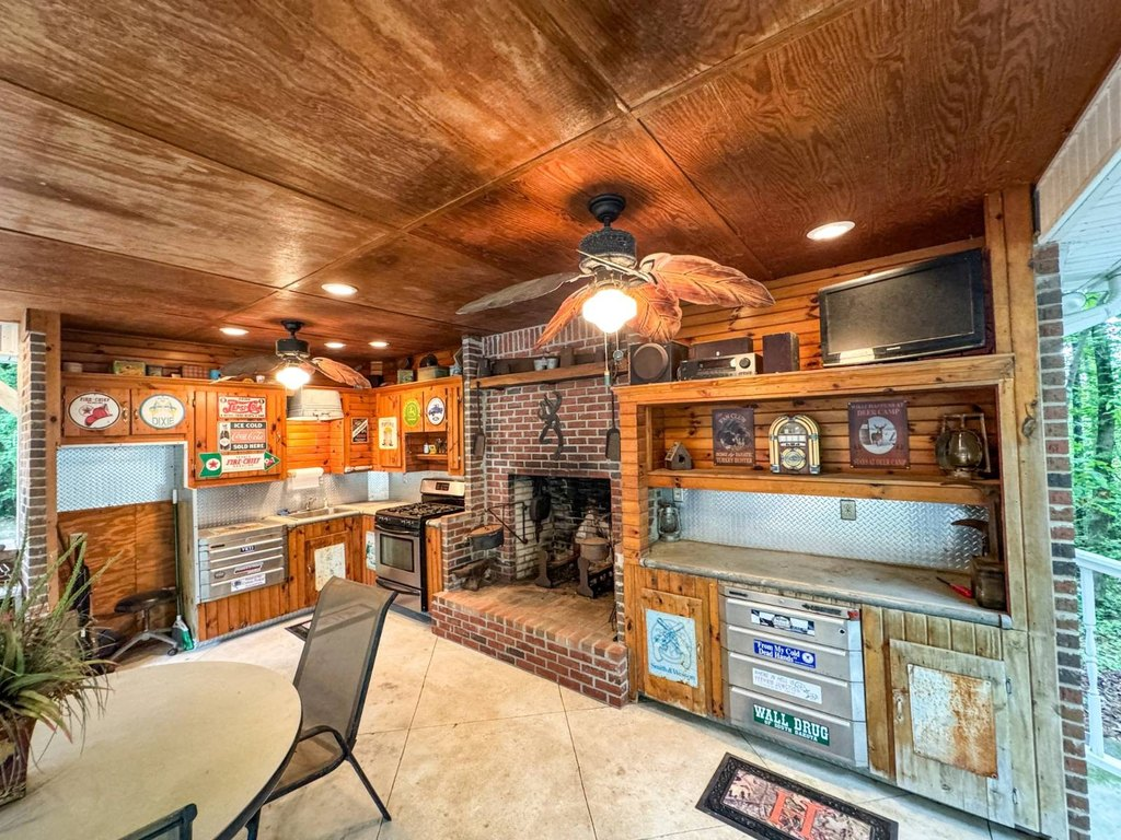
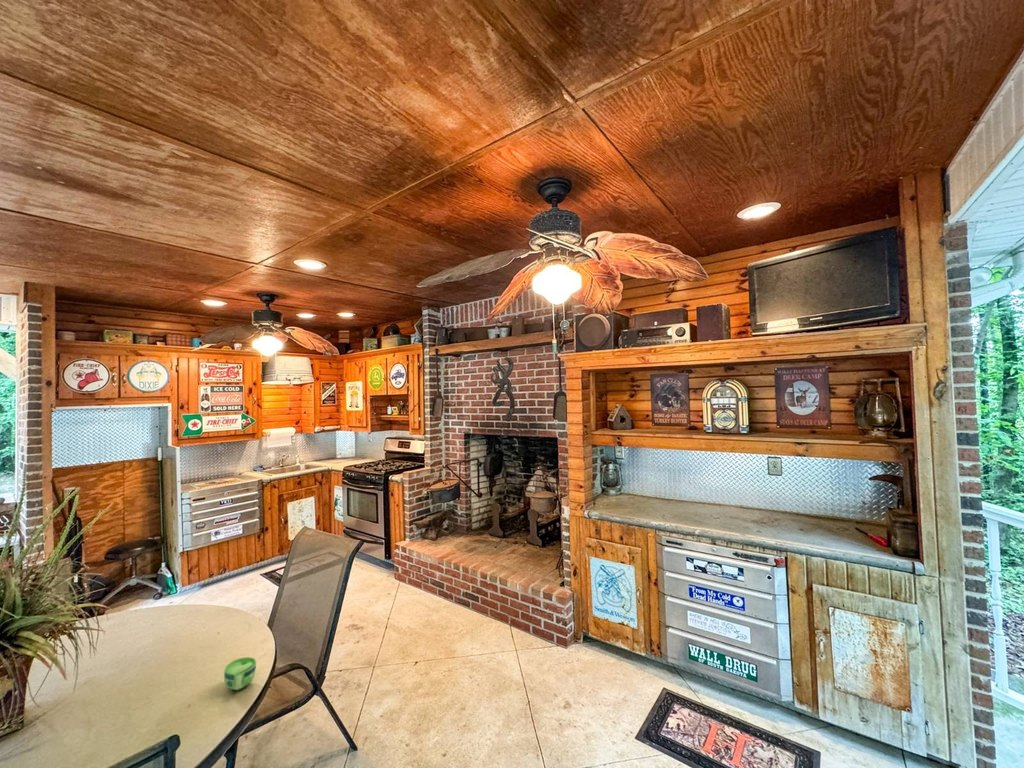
+ cup [223,656,257,691]
